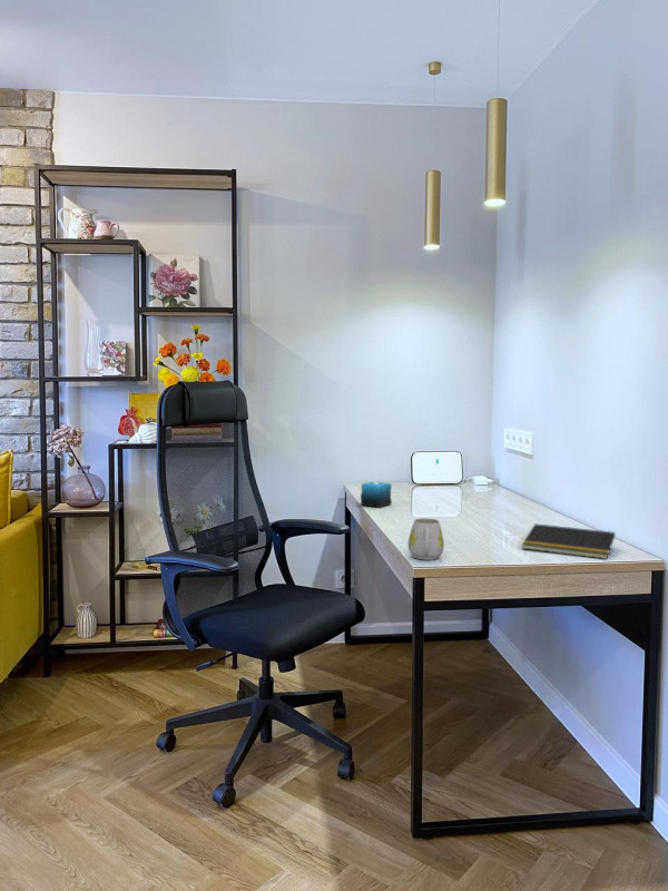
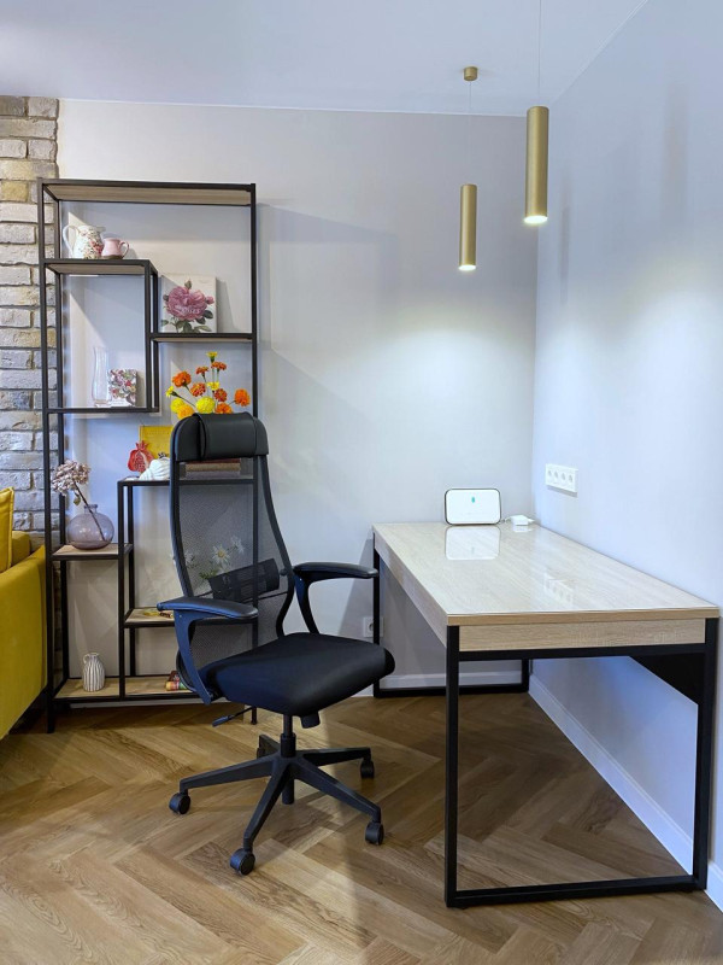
- mug [407,518,445,561]
- candle [360,481,393,509]
- notepad [521,522,616,560]
